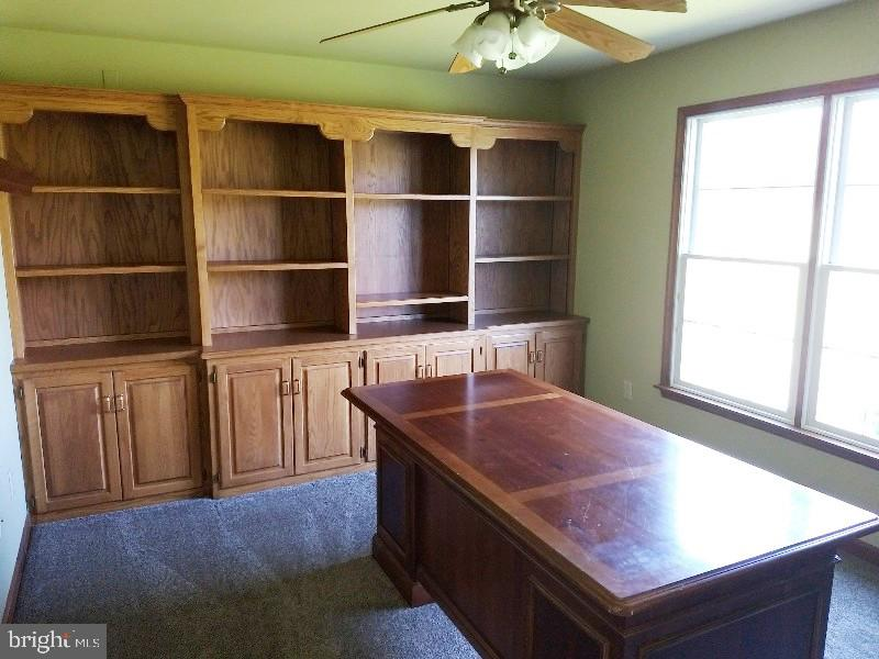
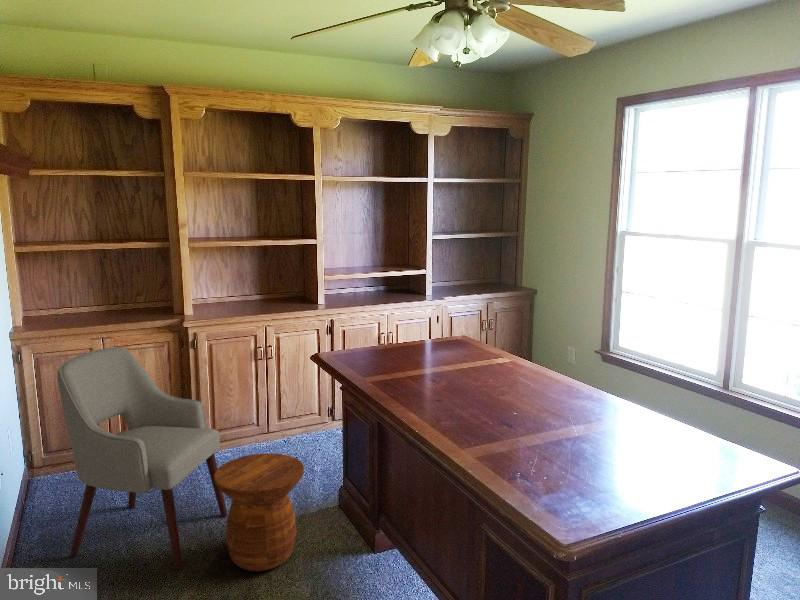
+ chair [56,346,228,570]
+ side table [214,452,305,572]
